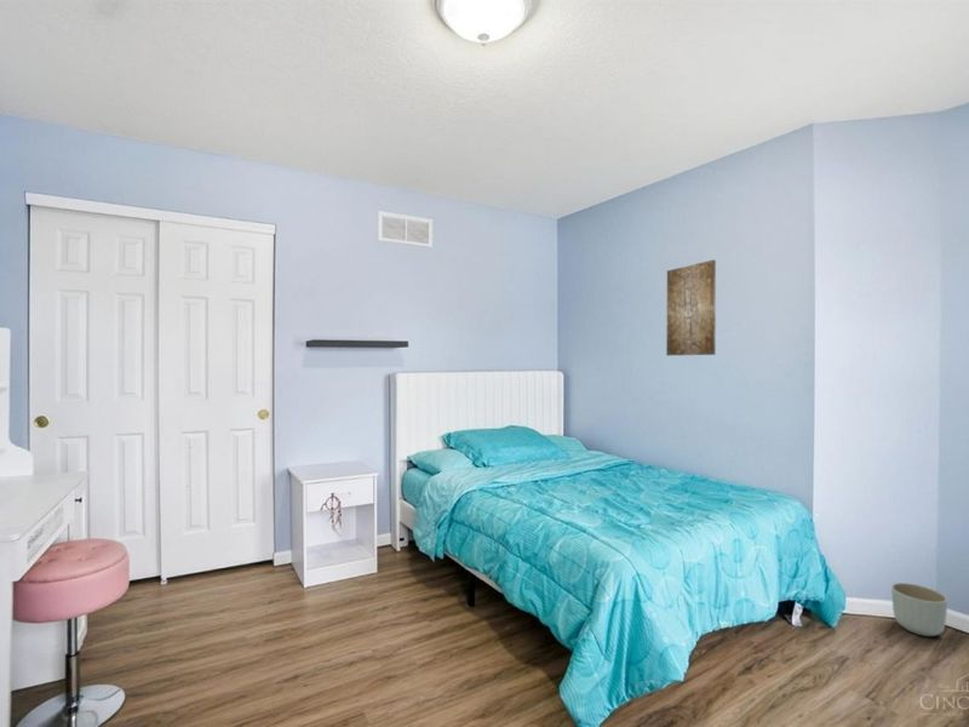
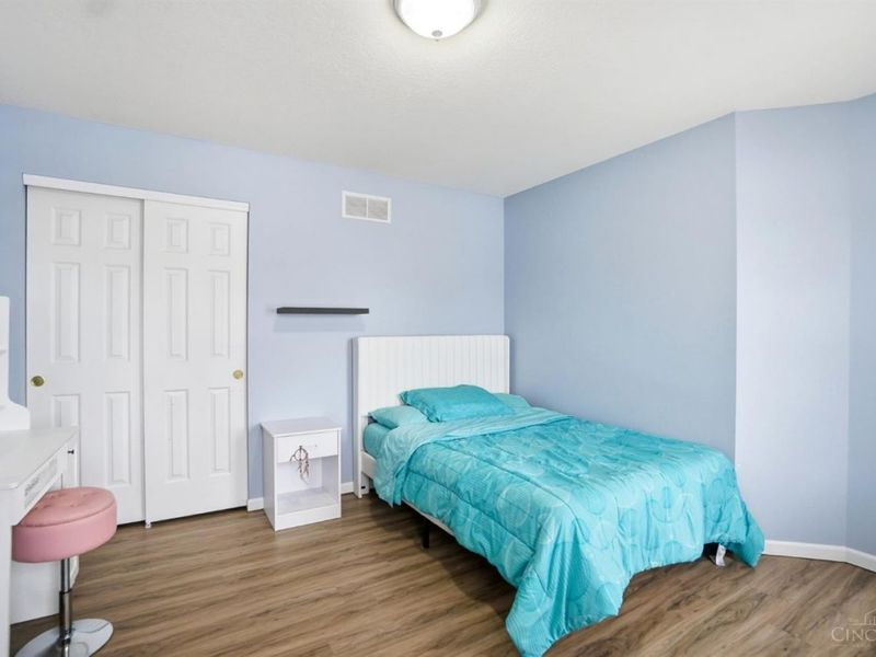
- wall art [665,259,717,356]
- planter [890,582,948,637]
